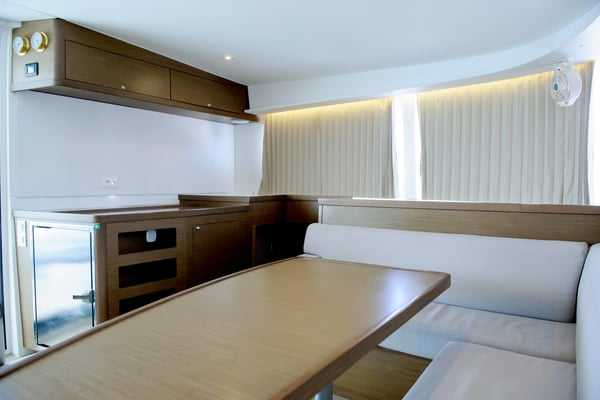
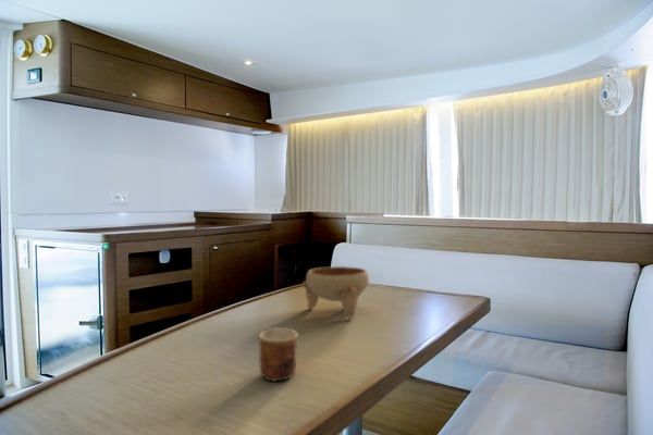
+ bowl [301,265,370,320]
+ cup [258,326,299,382]
